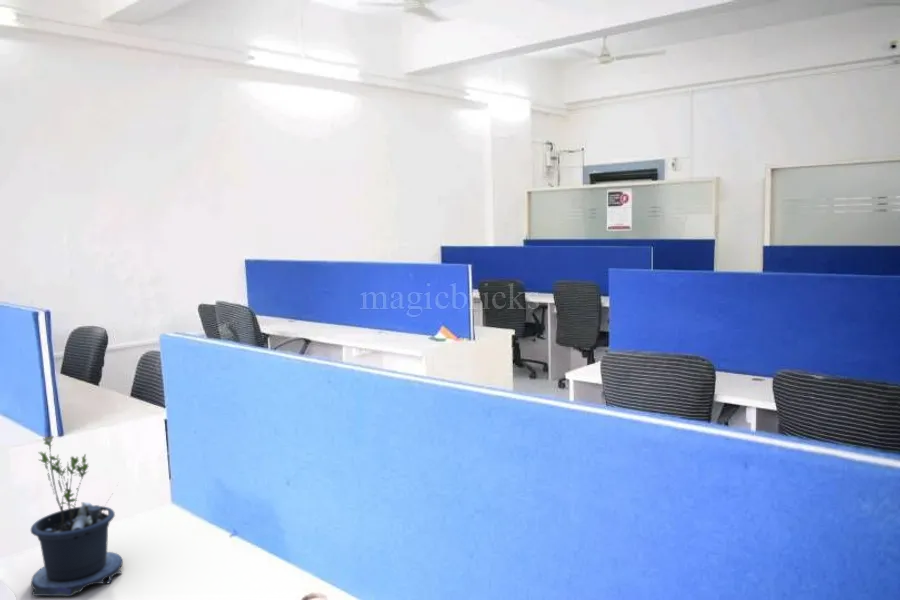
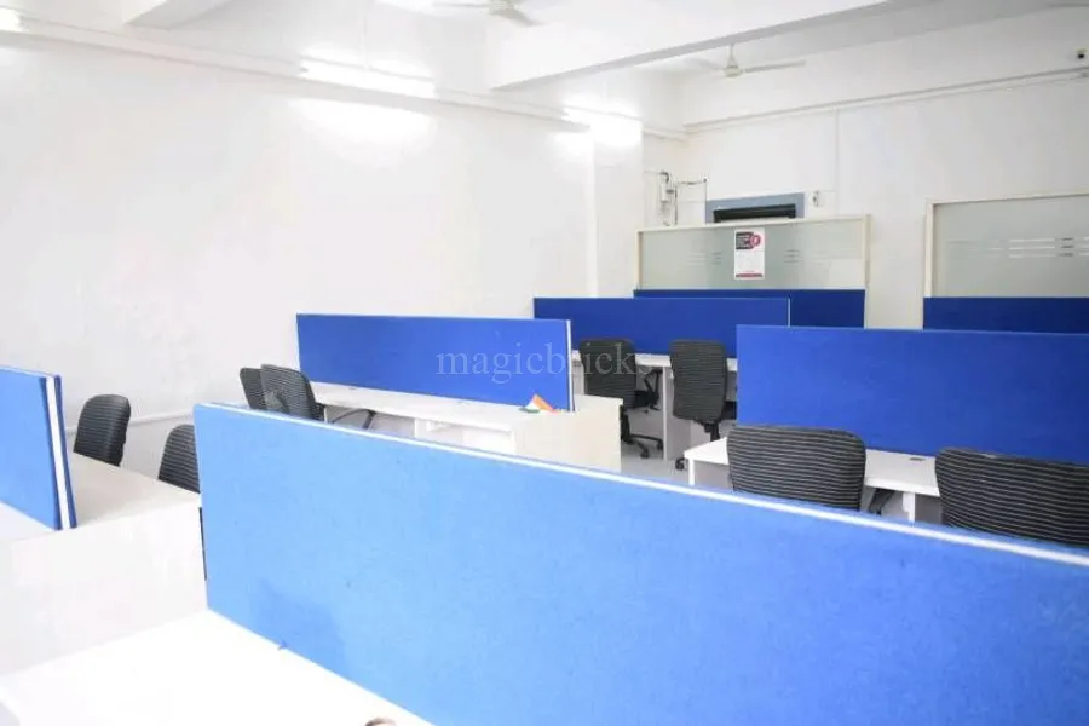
- potted plant [30,435,124,597]
